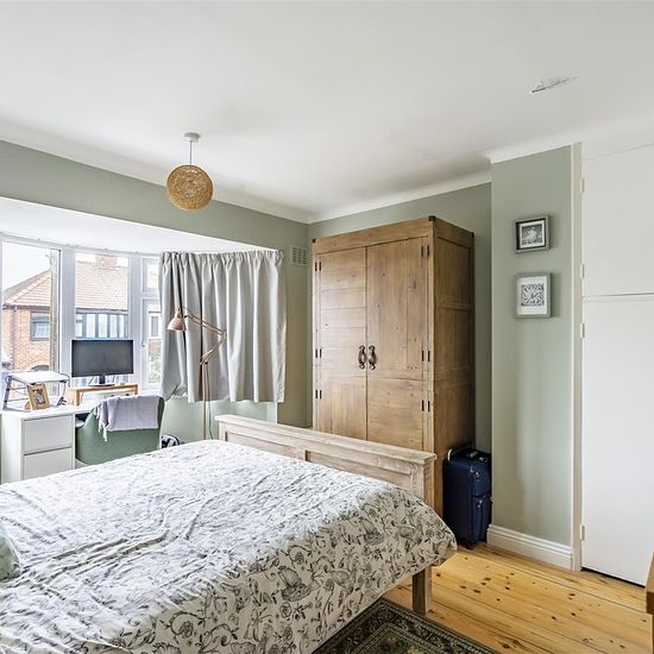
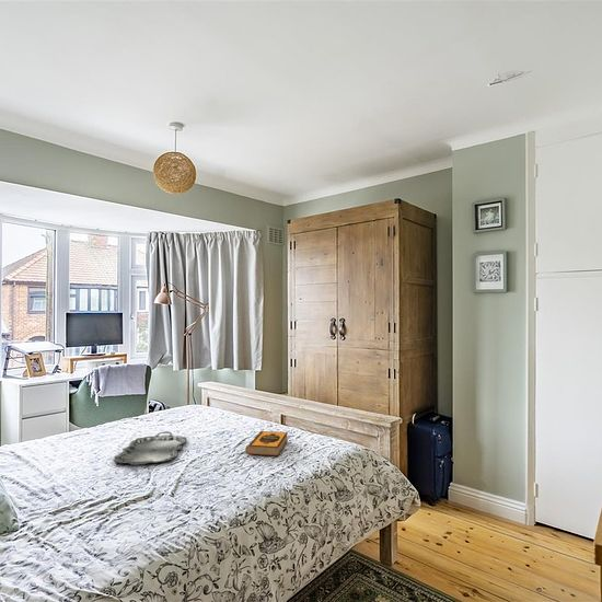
+ serving tray [112,430,187,466]
+ hardback book [245,430,289,458]
